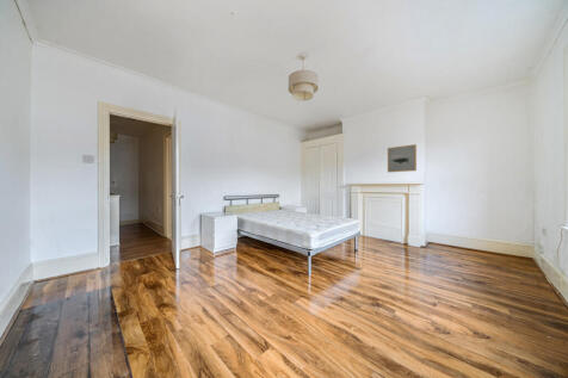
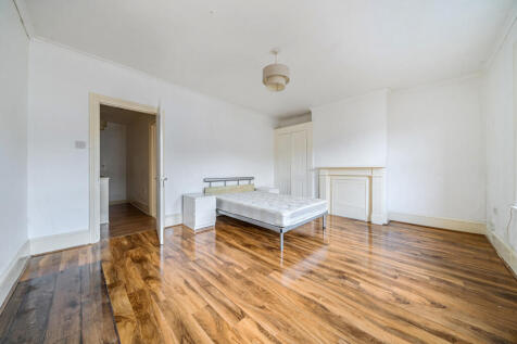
- wall art [387,143,418,173]
